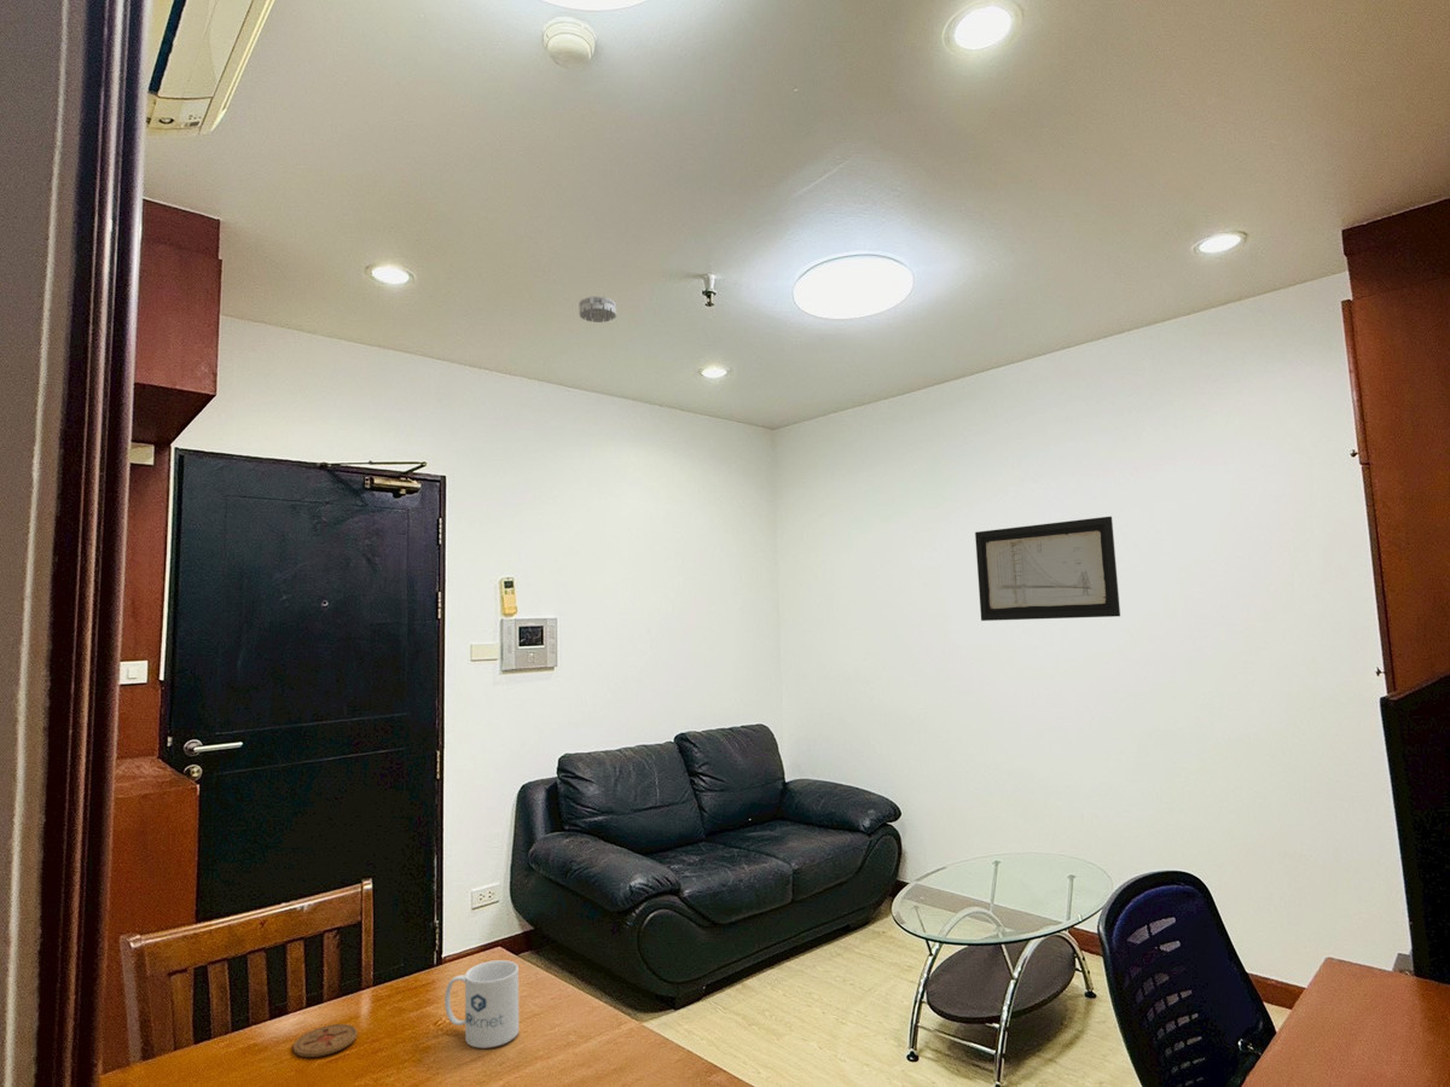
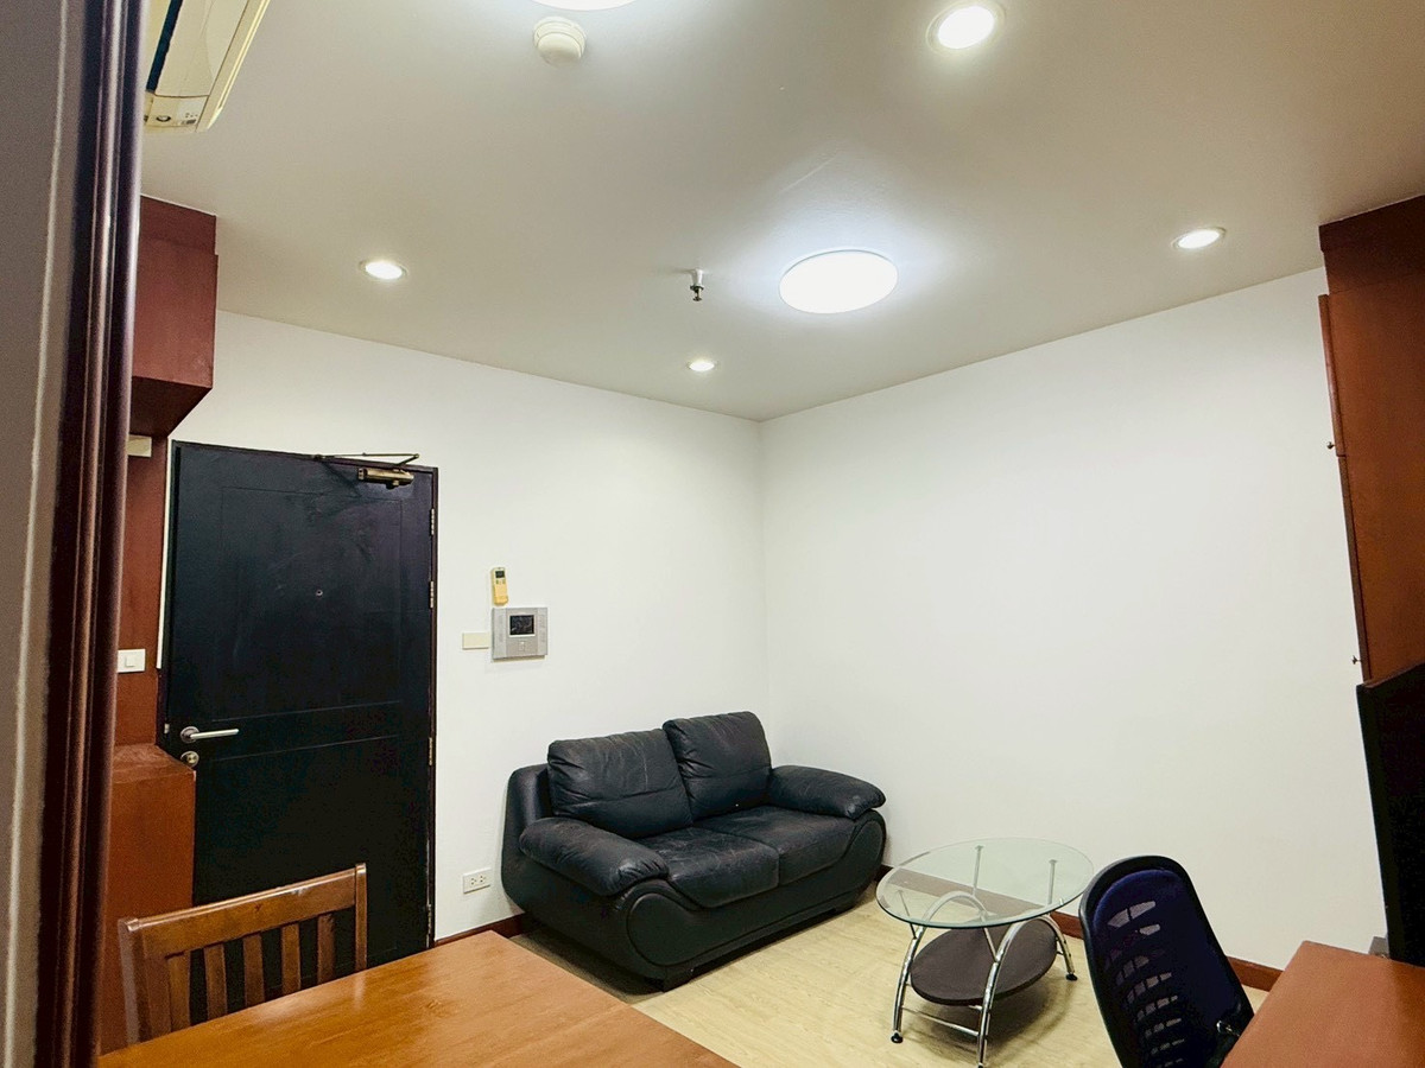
- mug [443,959,520,1050]
- wall art [974,516,1121,622]
- coaster [292,1023,359,1058]
- smoke detector [578,295,617,324]
